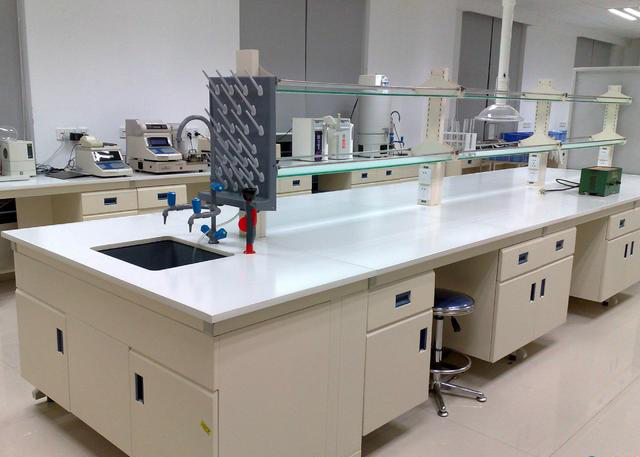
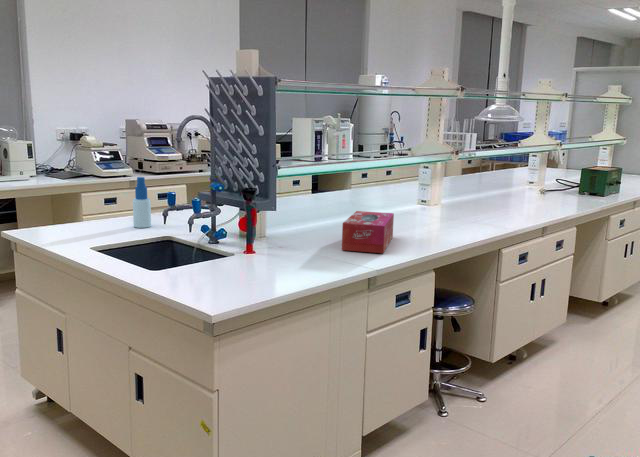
+ tissue box [341,210,395,254]
+ spray bottle [132,176,152,229]
